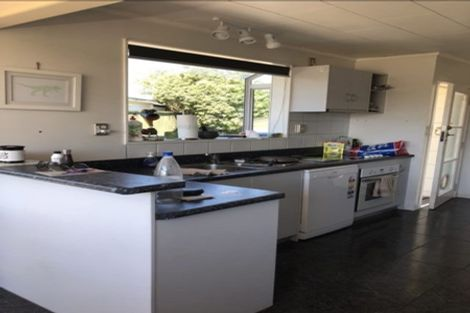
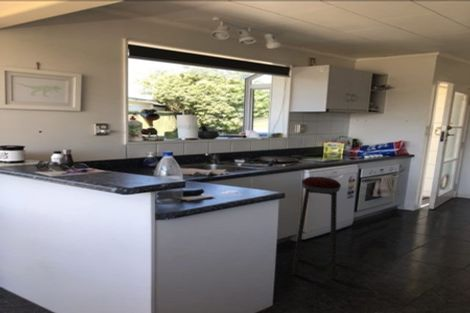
+ music stool [291,176,342,281]
